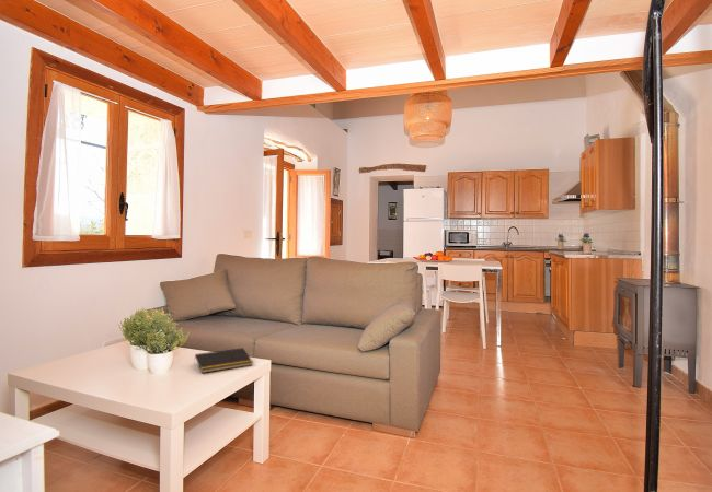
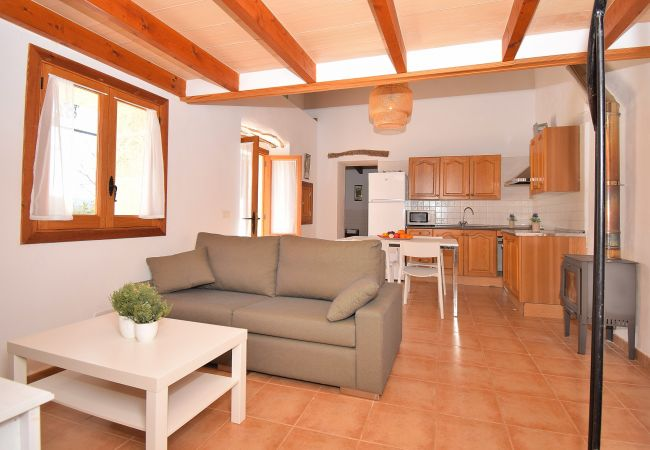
- notepad [193,347,254,374]
